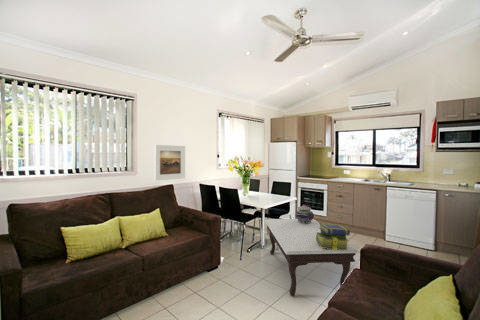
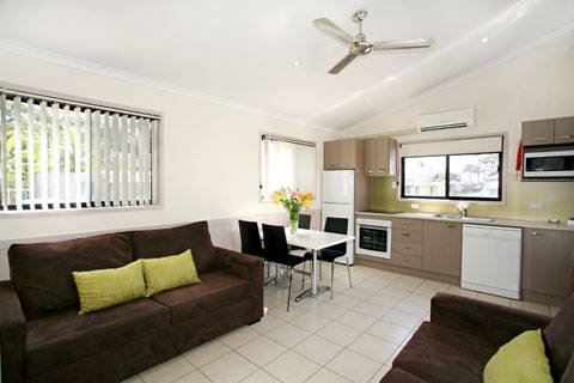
- stack of books [316,222,351,250]
- coffee table [264,218,361,297]
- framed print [153,144,186,182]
- decorative container [295,204,315,224]
